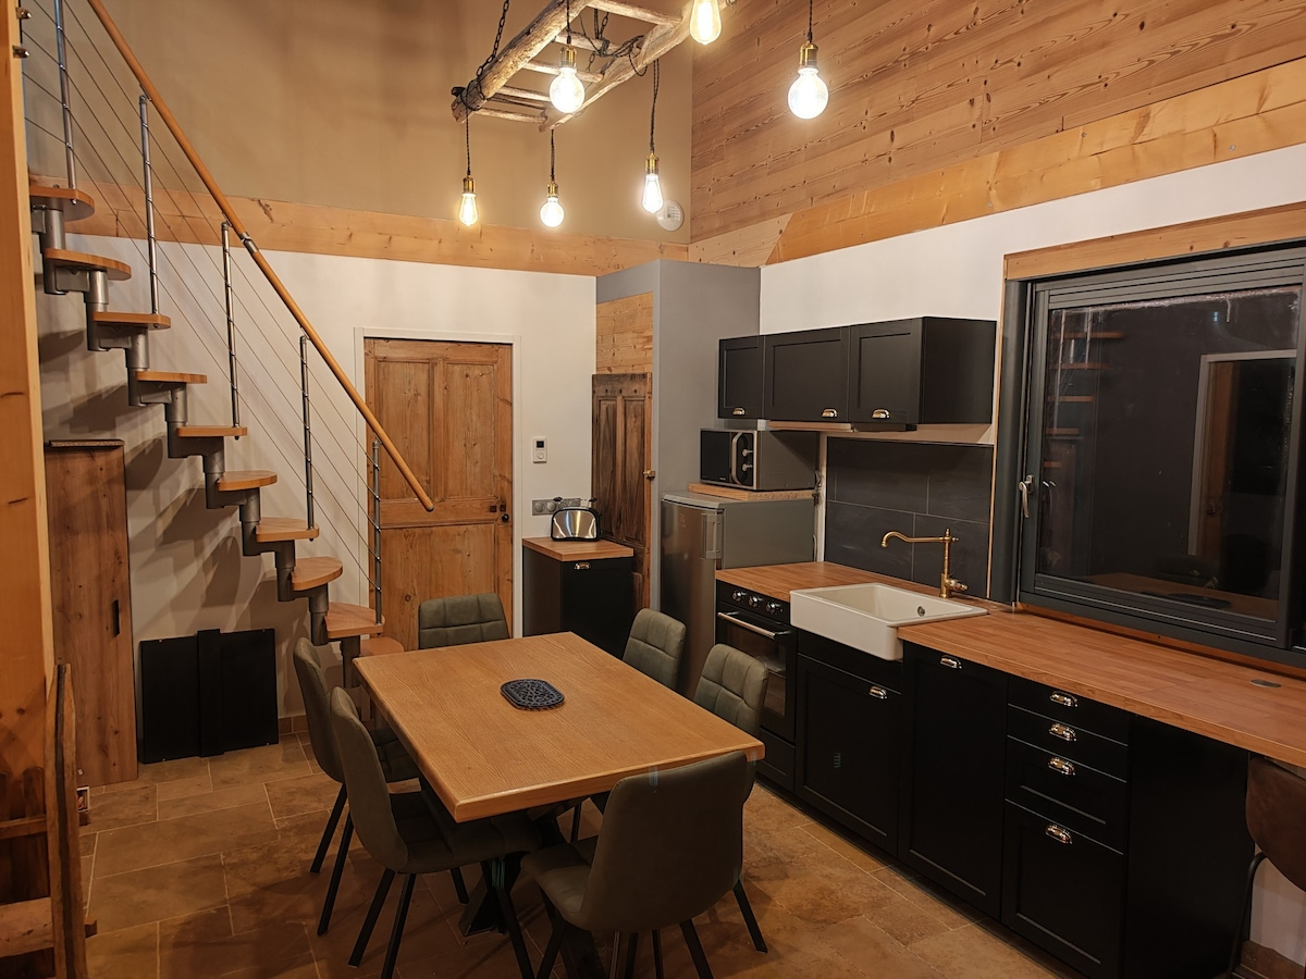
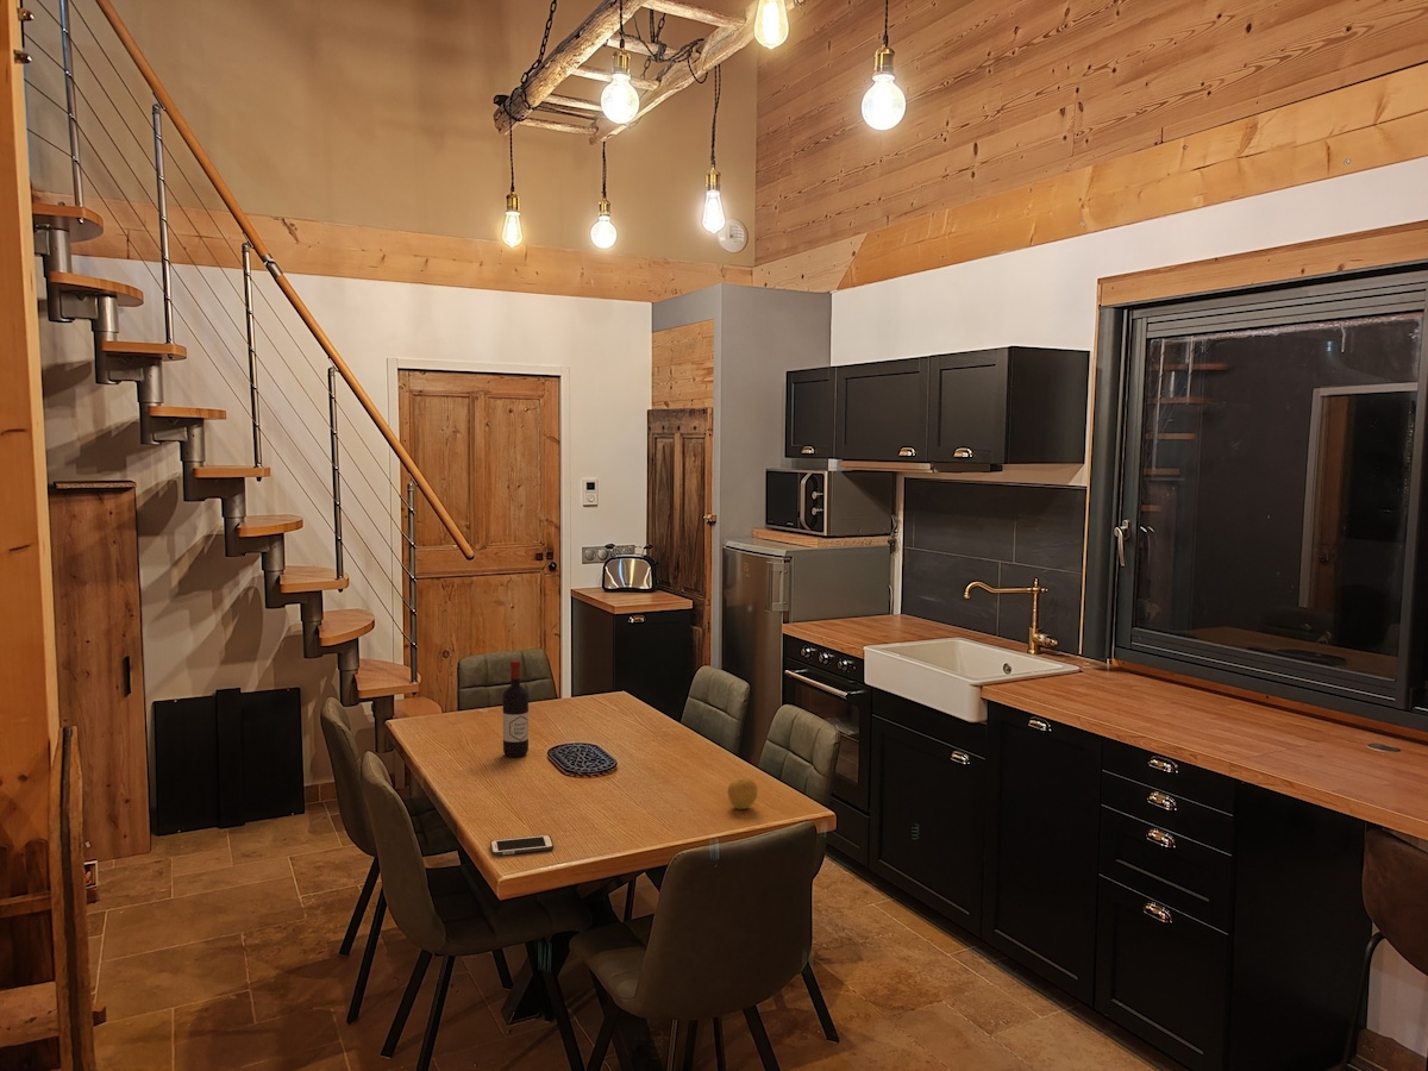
+ apple [727,777,758,810]
+ cell phone [489,834,555,857]
+ wine bottle [502,659,530,758]
